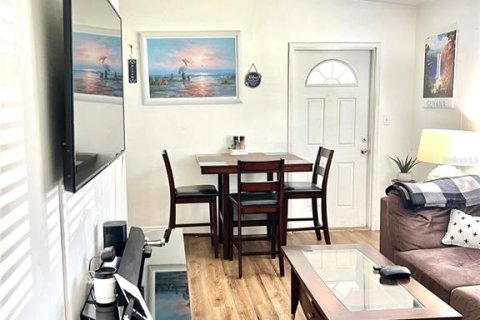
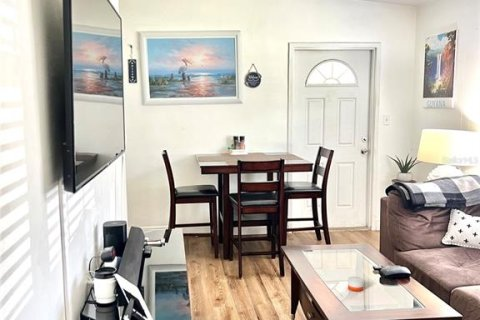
+ candle [347,274,365,292]
